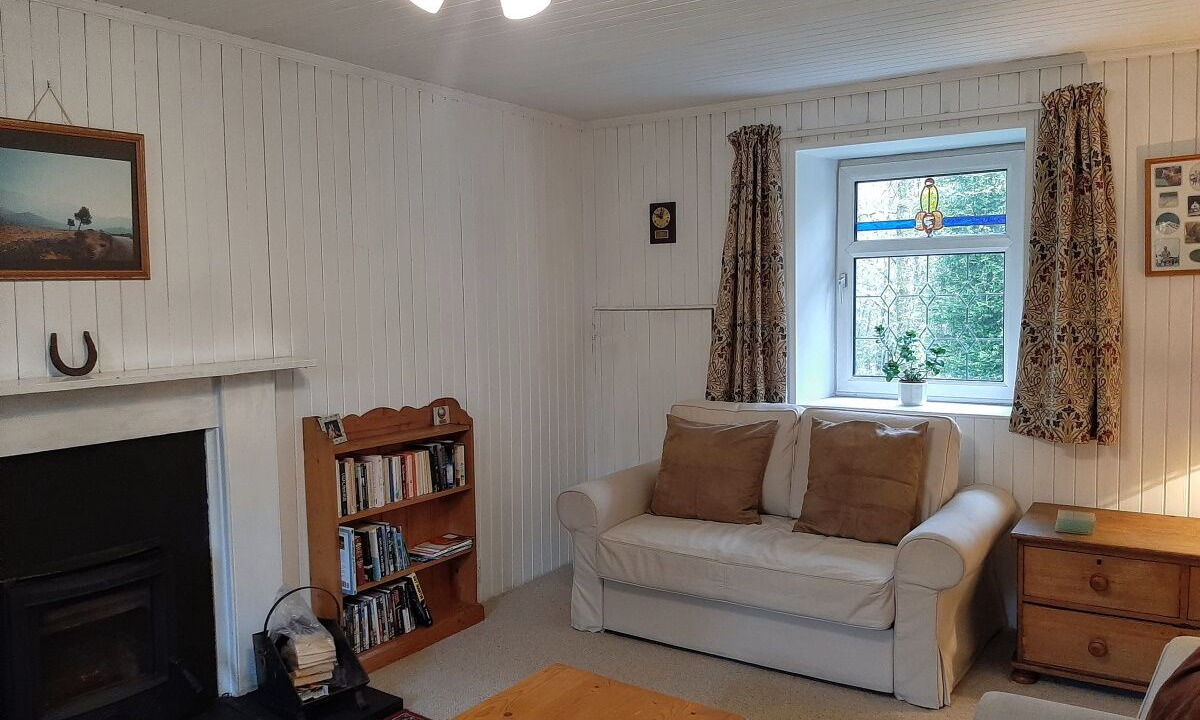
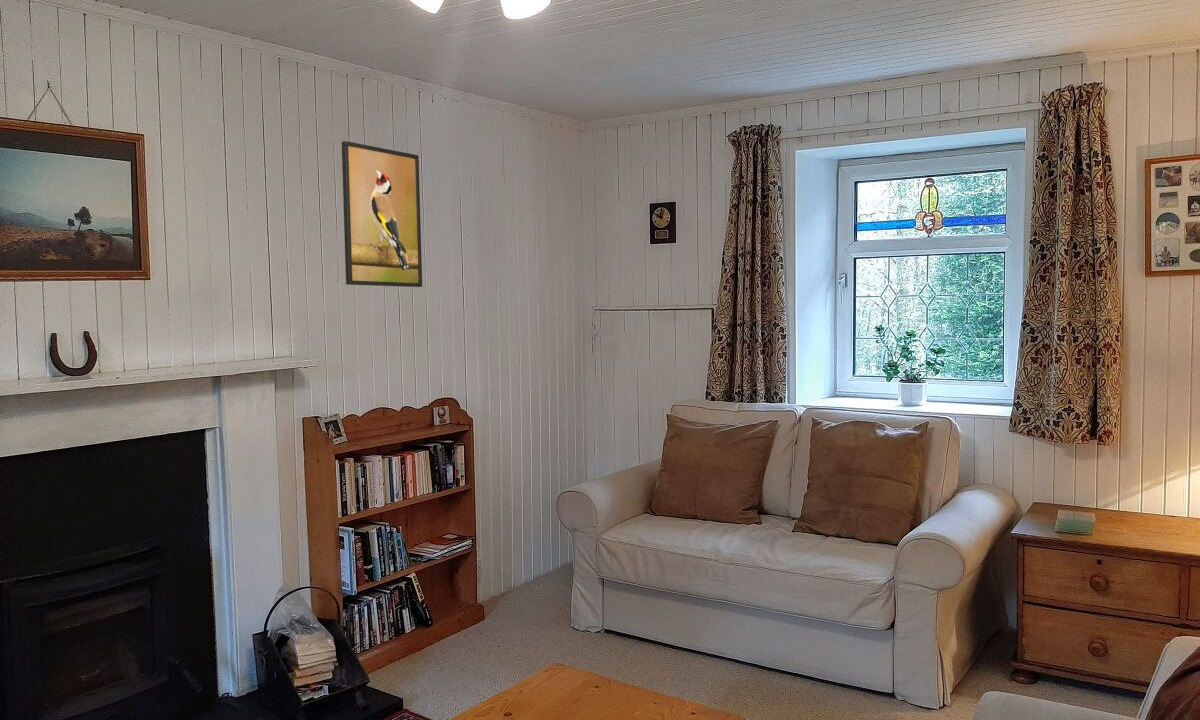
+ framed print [341,140,423,288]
